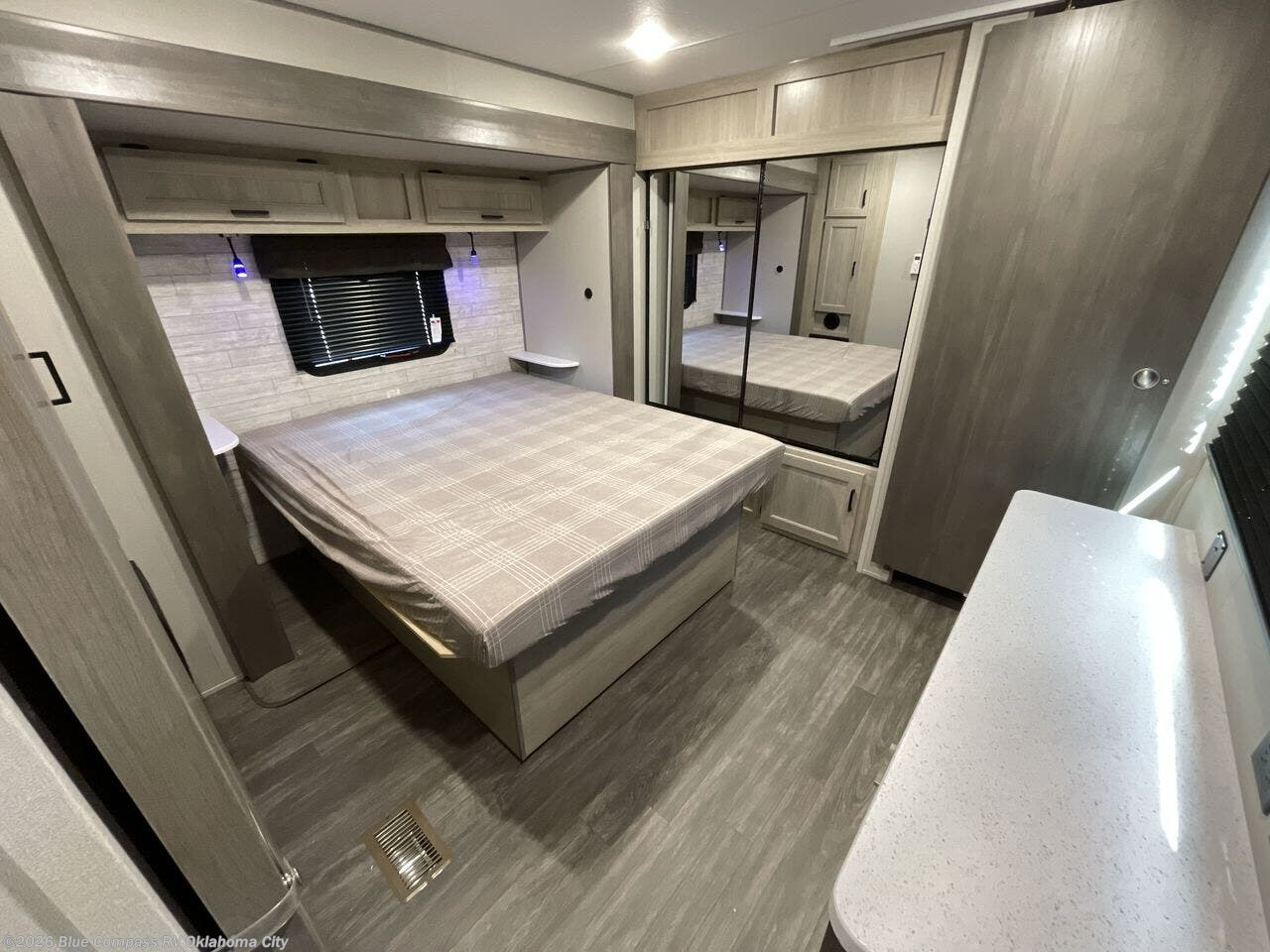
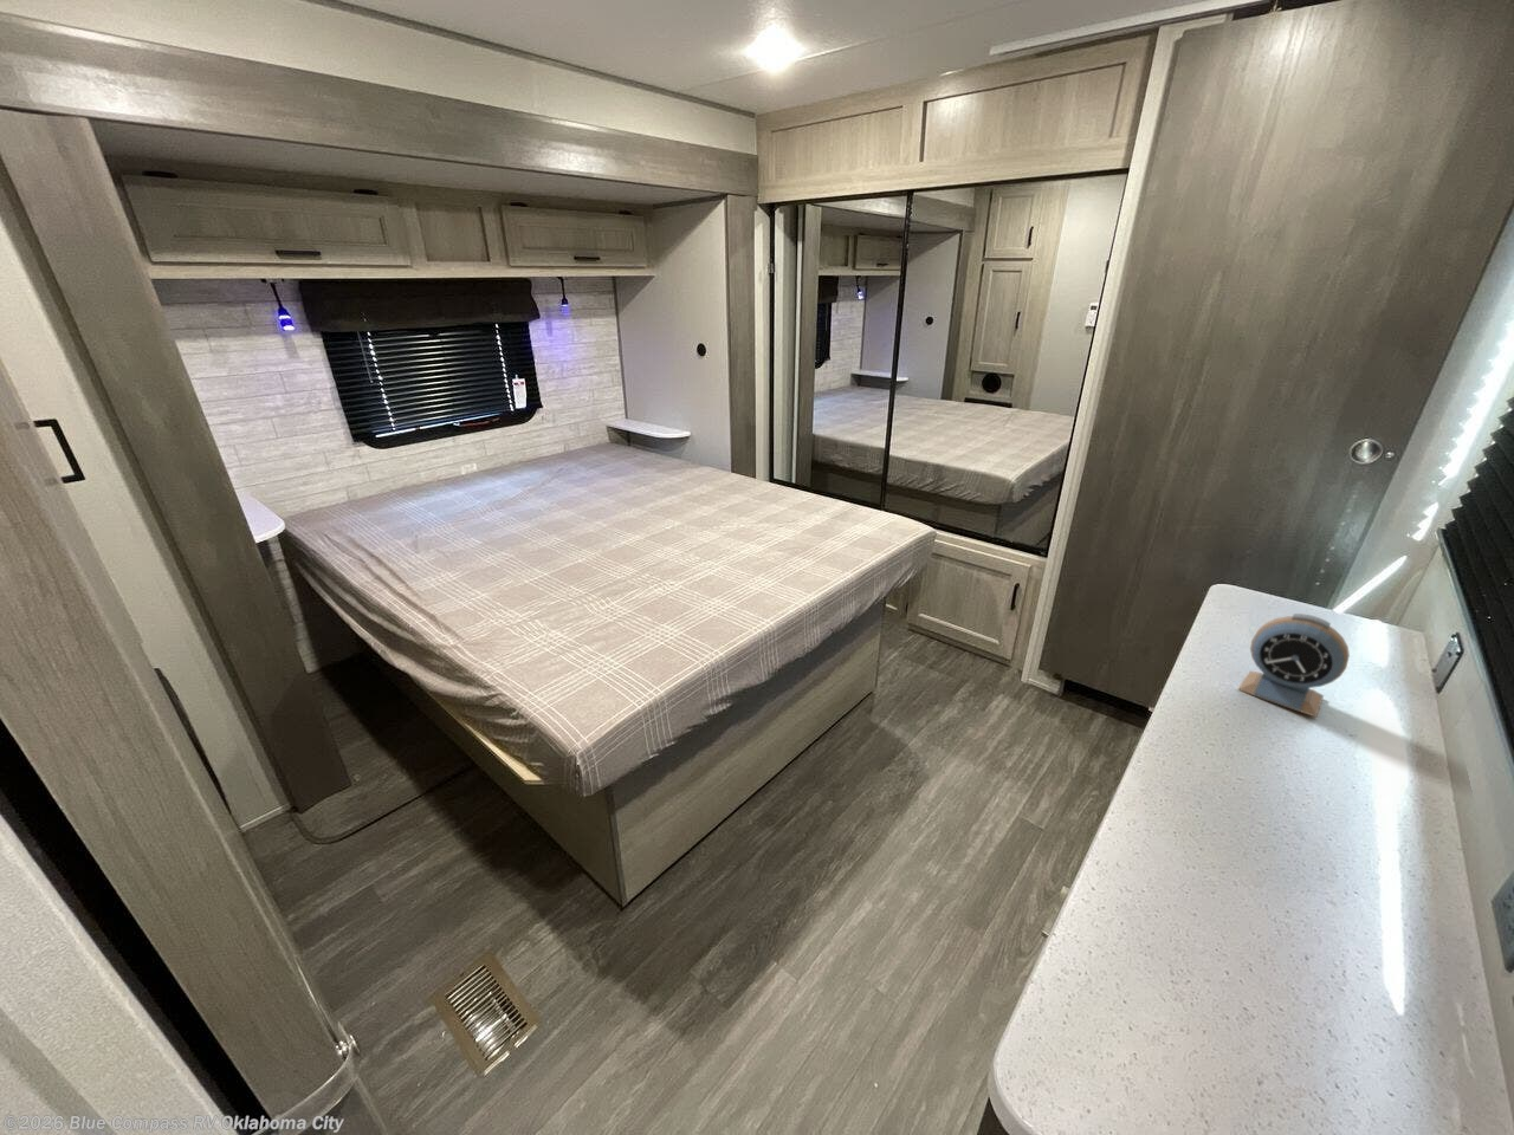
+ alarm clock [1237,613,1351,719]
